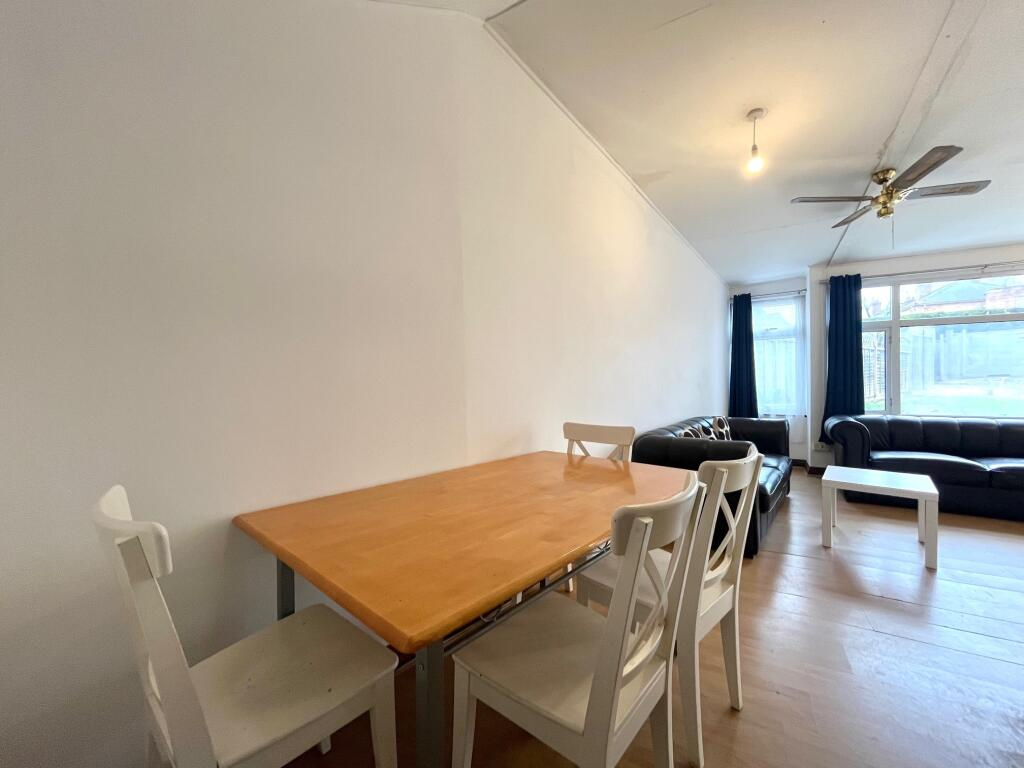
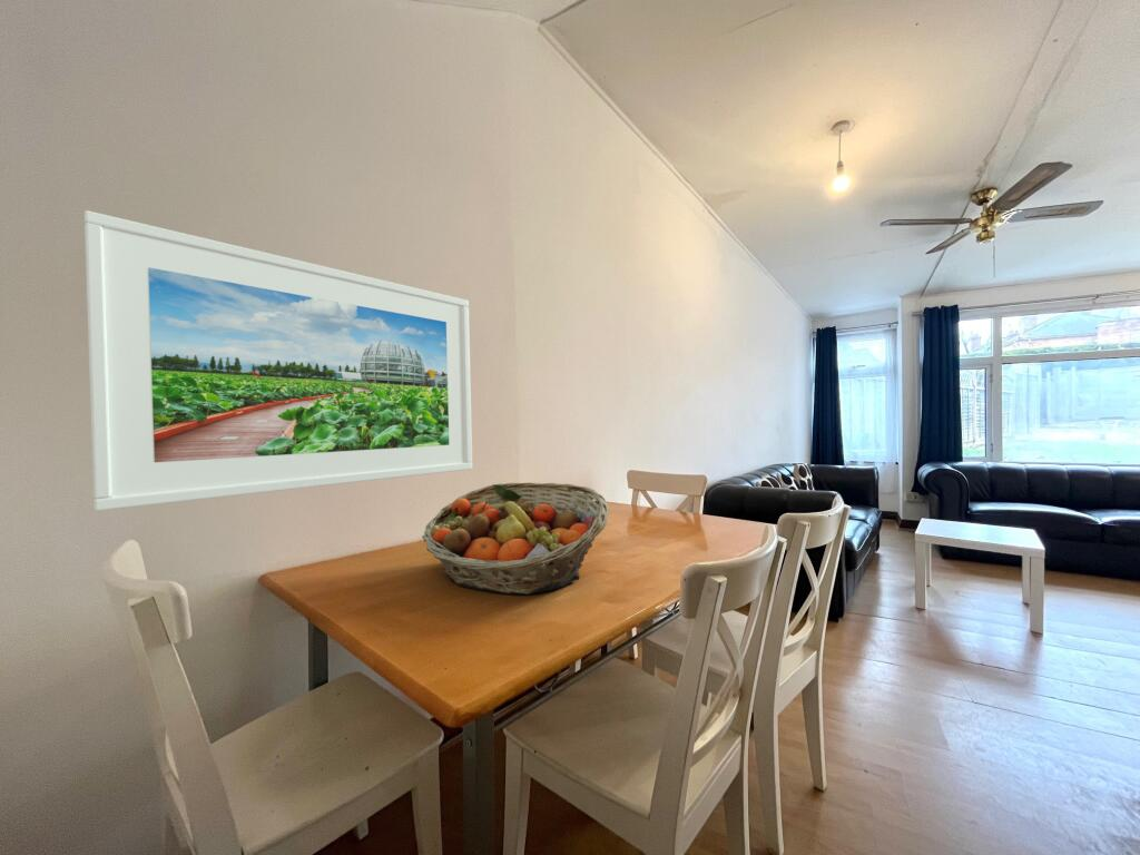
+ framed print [83,209,473,512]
+ fruit basket [421,482,609,596]
